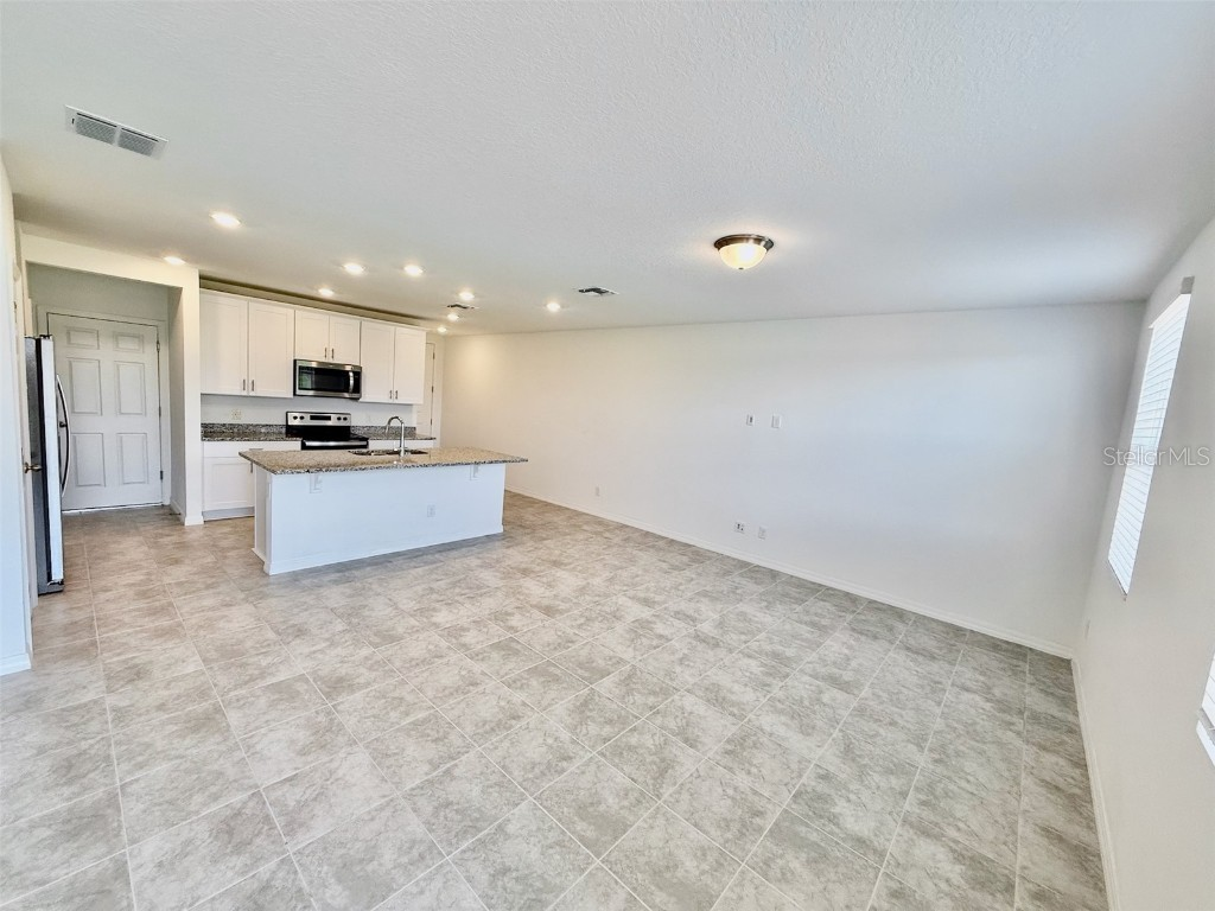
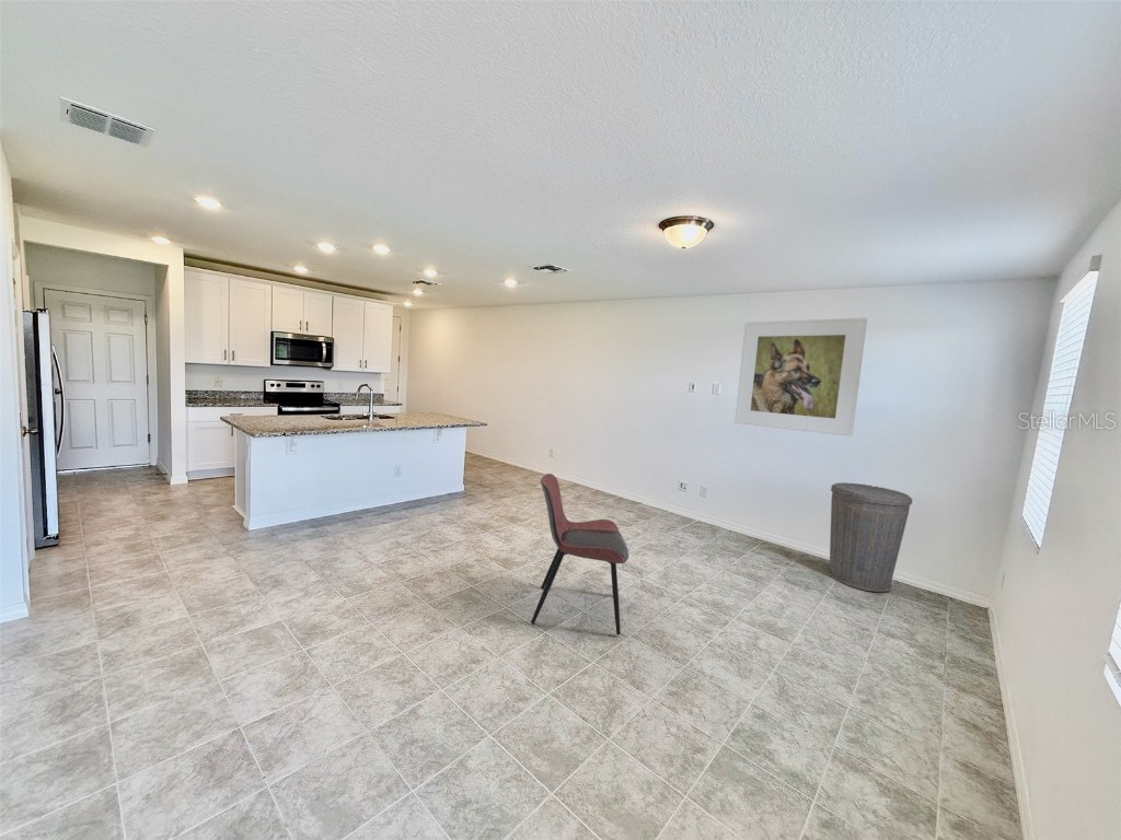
+ dining chair [530,472,629,635]
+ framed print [733,317,868,438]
+ trash can [827,482,913,593]
